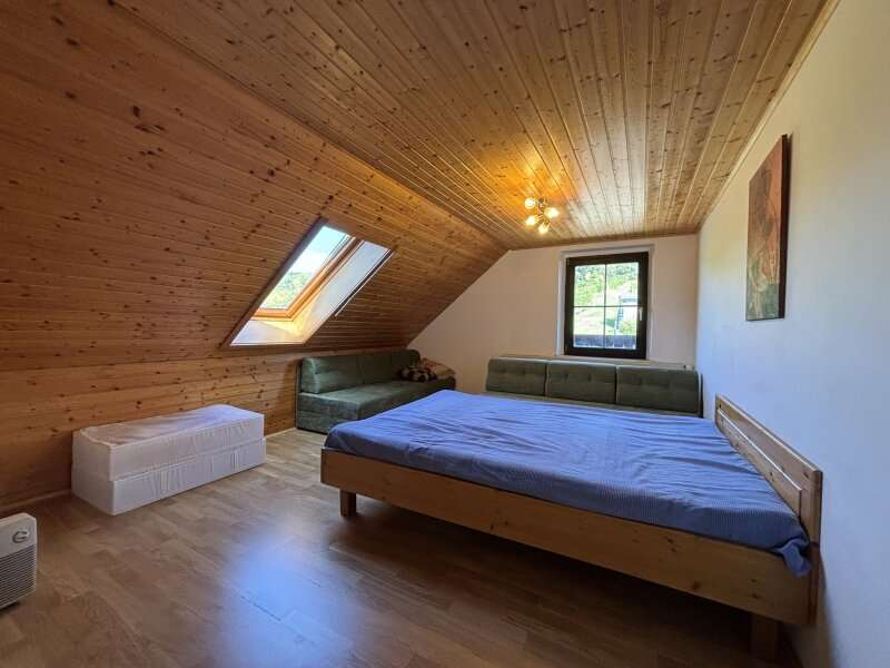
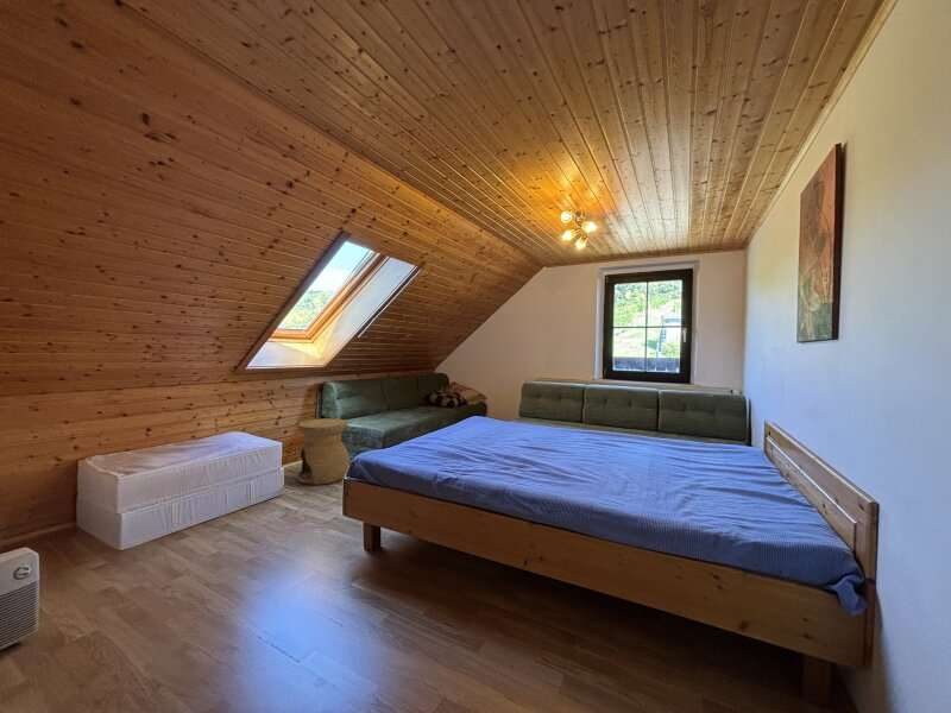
+ side table [296,417,351,486]
